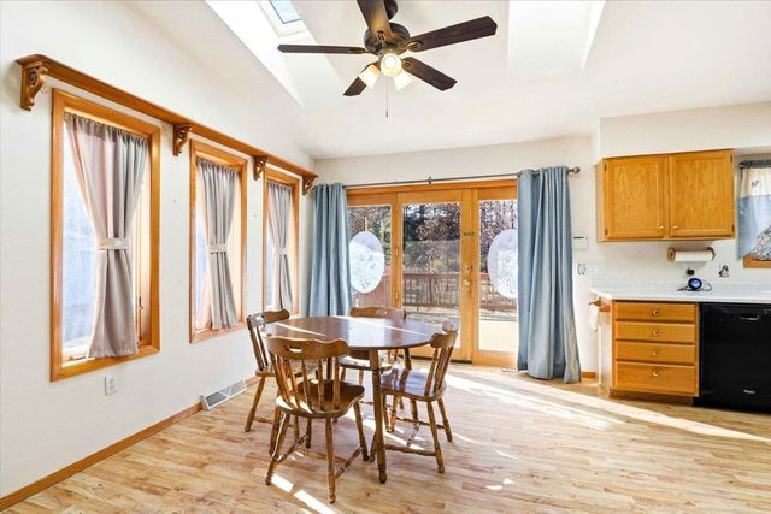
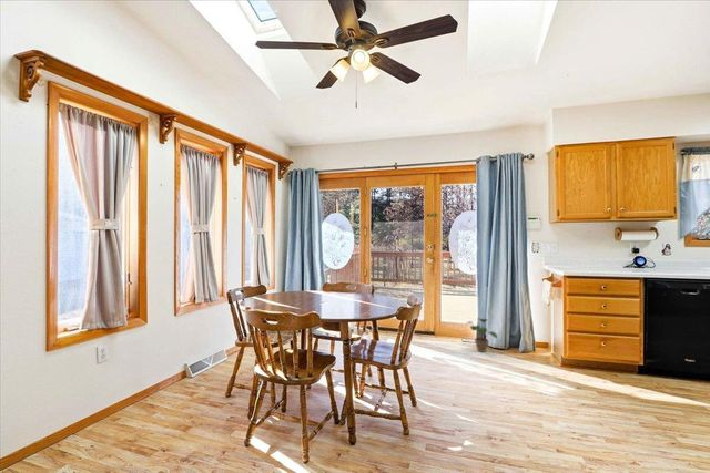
+ potted plant [465,318,498,353]
